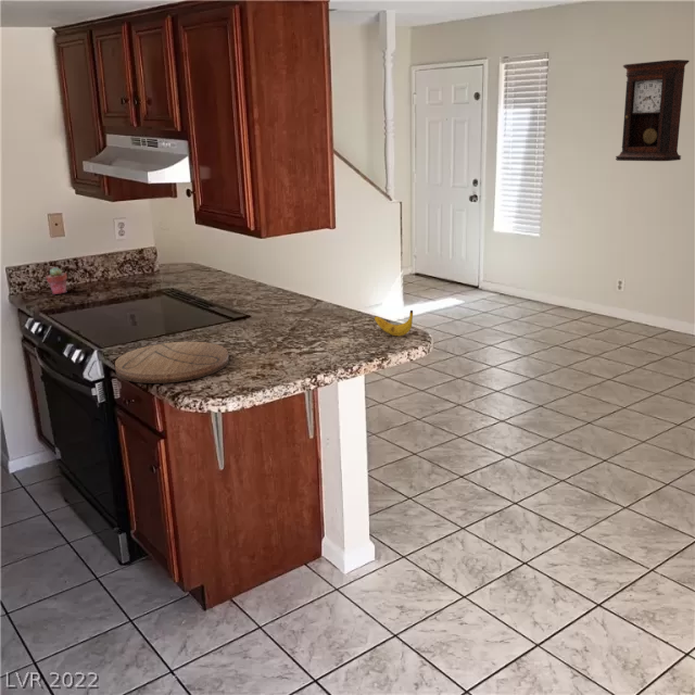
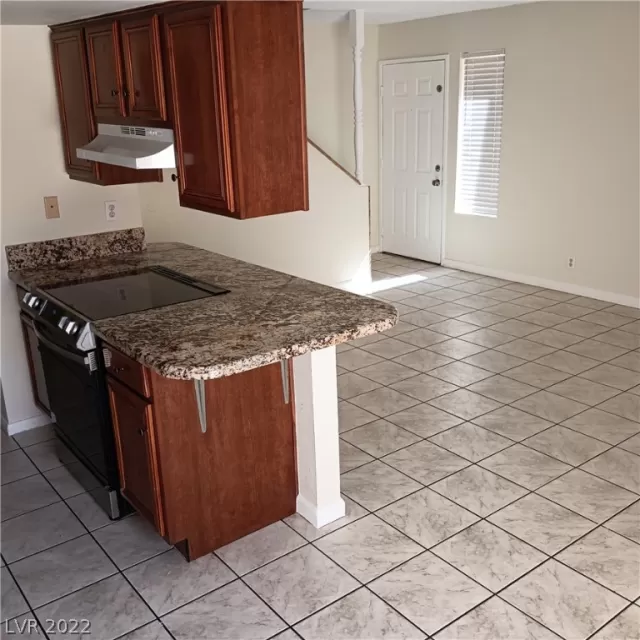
- banana [374,309,414,337]
- cutting board [114,341,230,384]
- potted succulent [45,267,68,295]
- pendulum clock [615,59,691,162]
